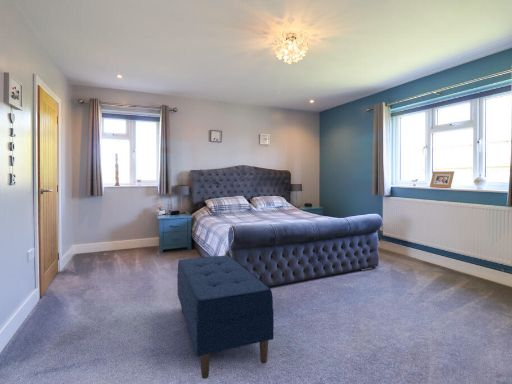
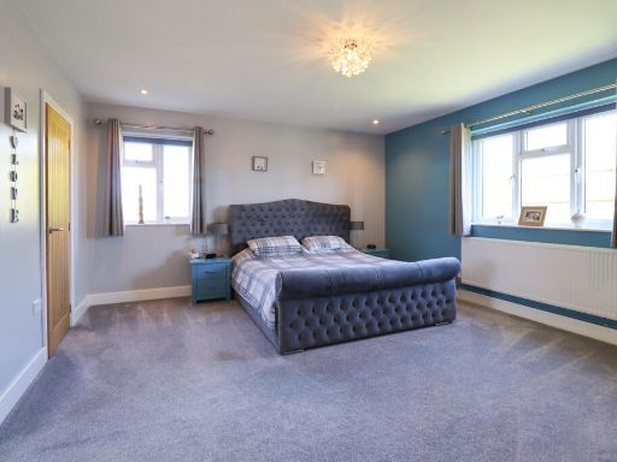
- bench [176,254,275,380]
